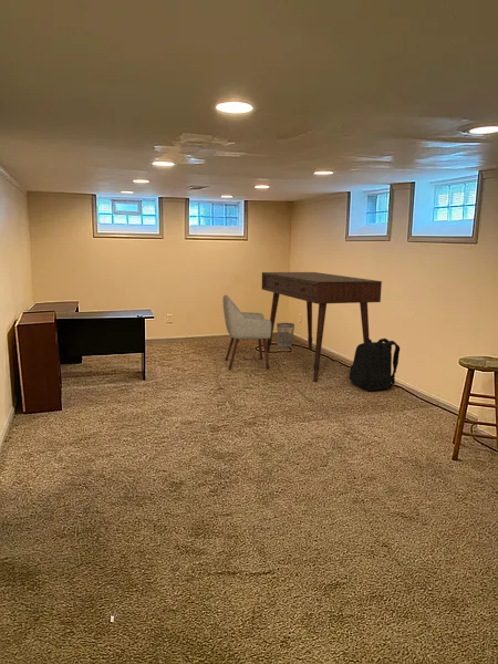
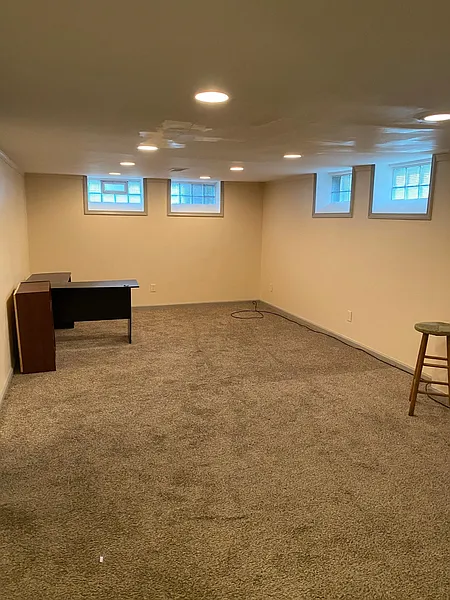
- desk [261,271,383,382]
- backpack [349,338,401,392]
- wastebasket [276,322,295,347]
- chair [221,294,271,371]
